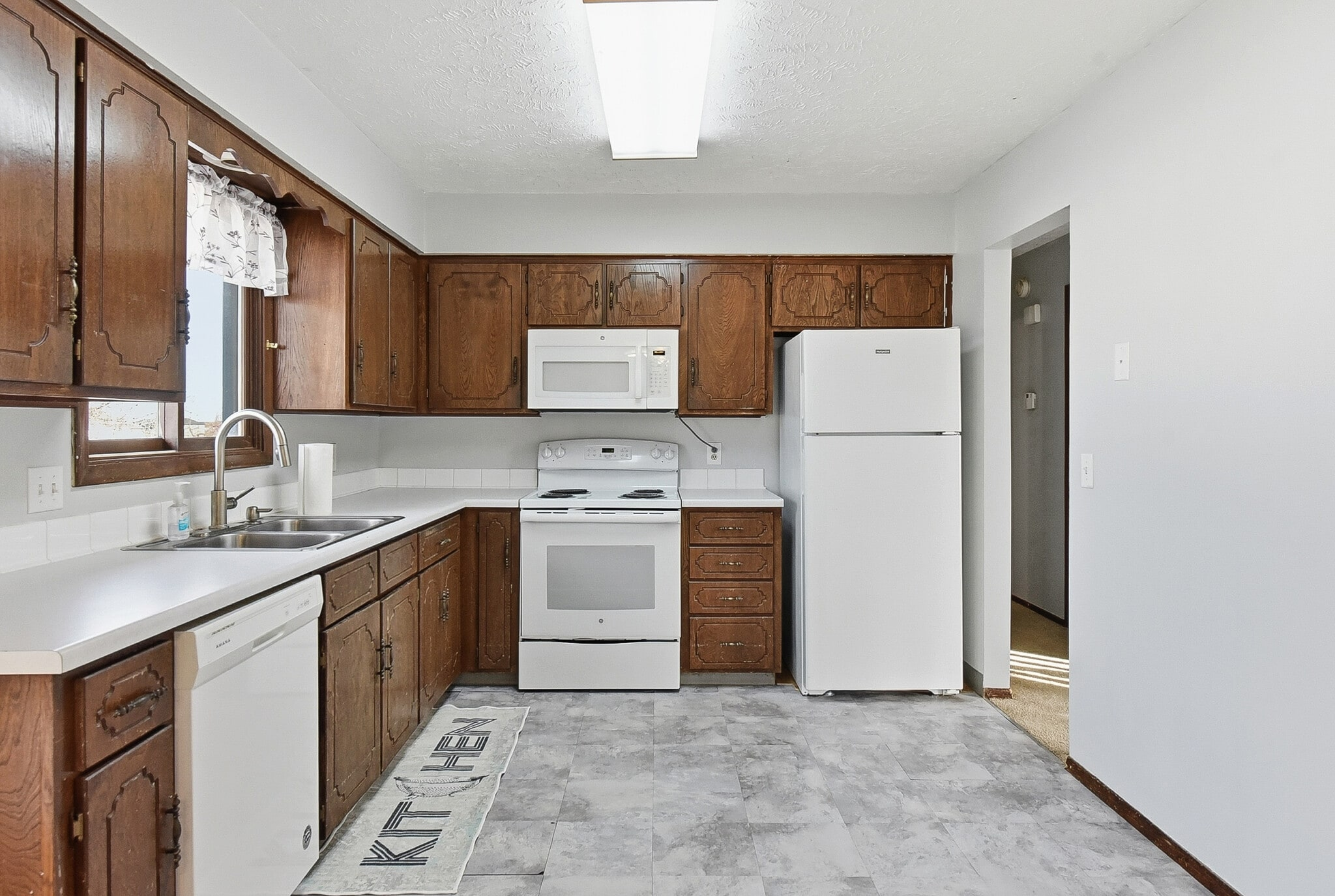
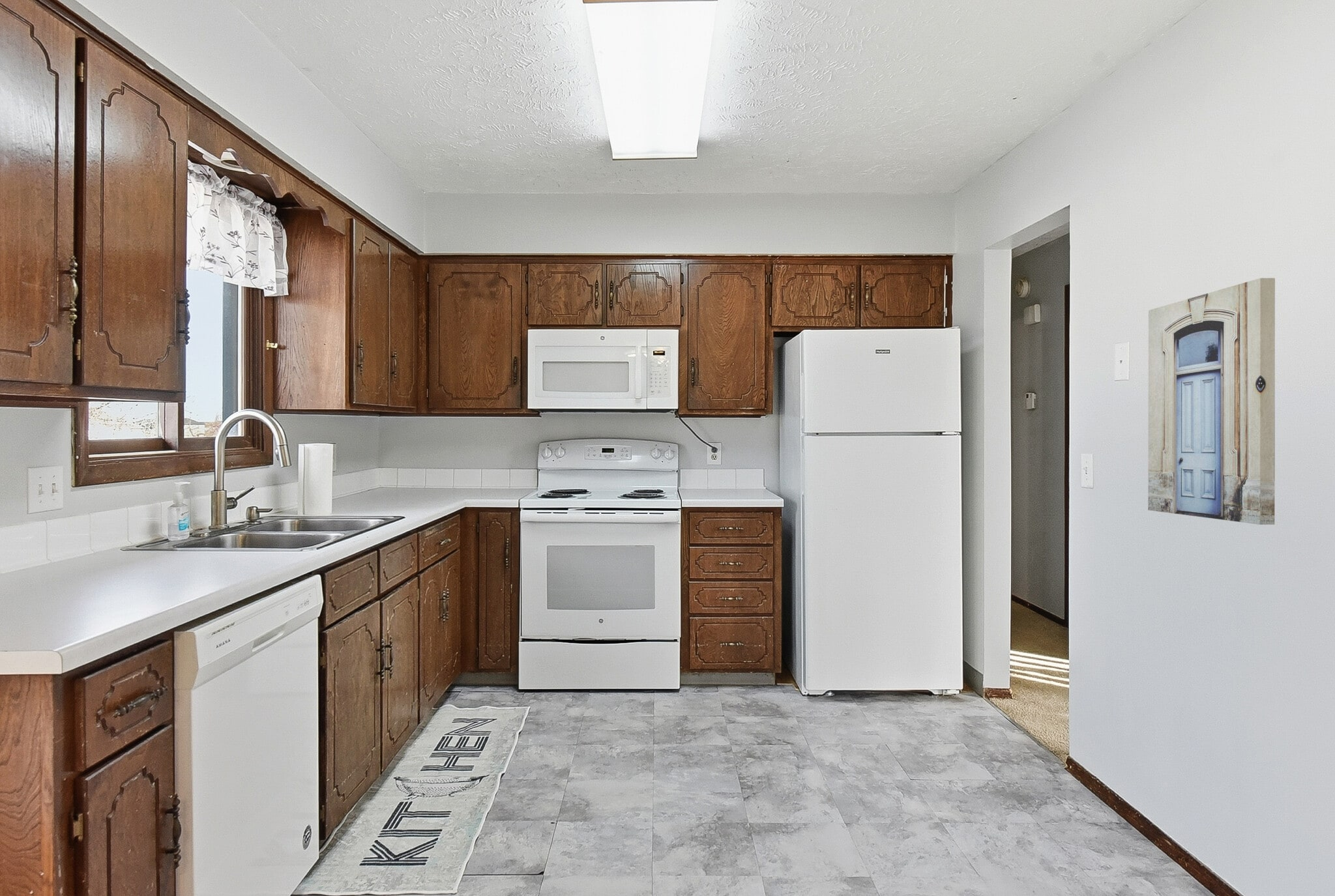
+ wall art [1147,278,1276,525]
